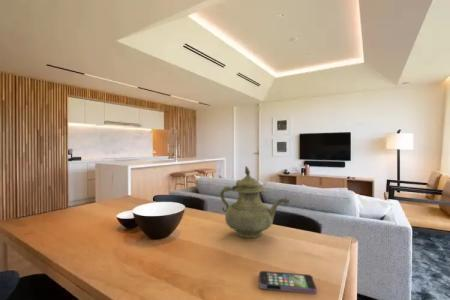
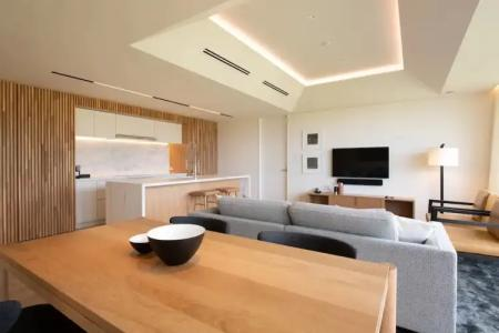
- smartphone [258,270,318,295]
- teapot [219,165,291,239]
